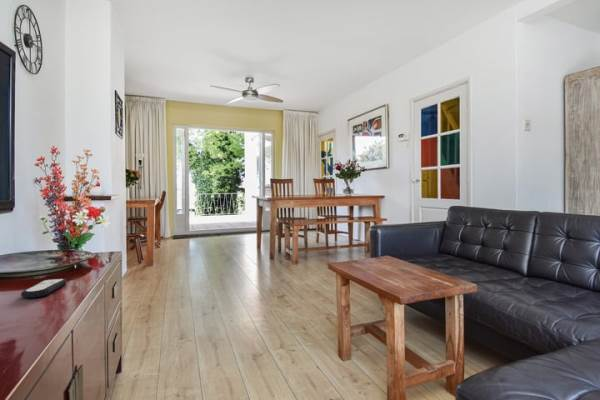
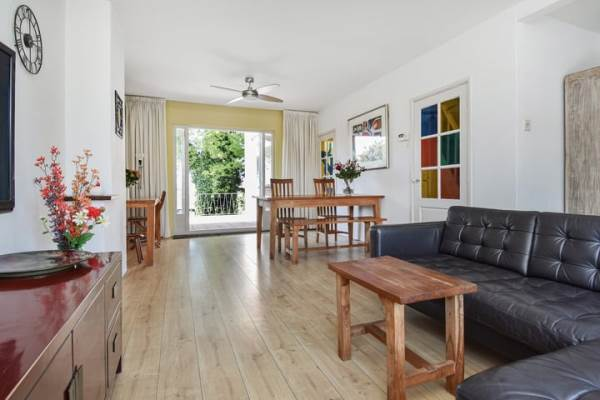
- remote control [20,278,68,299]
